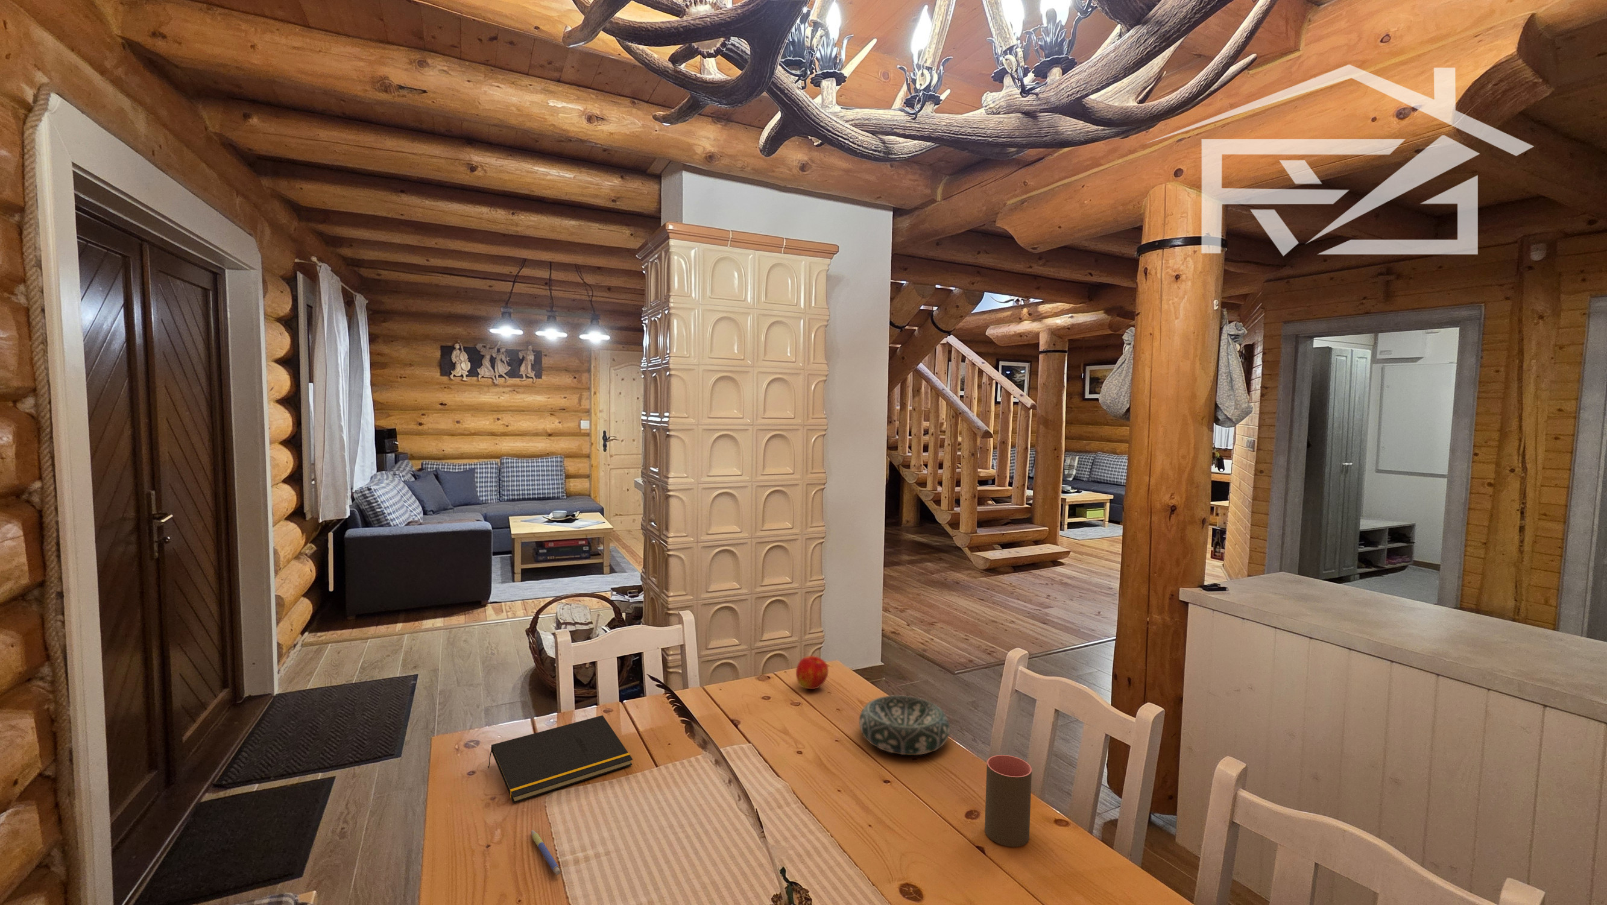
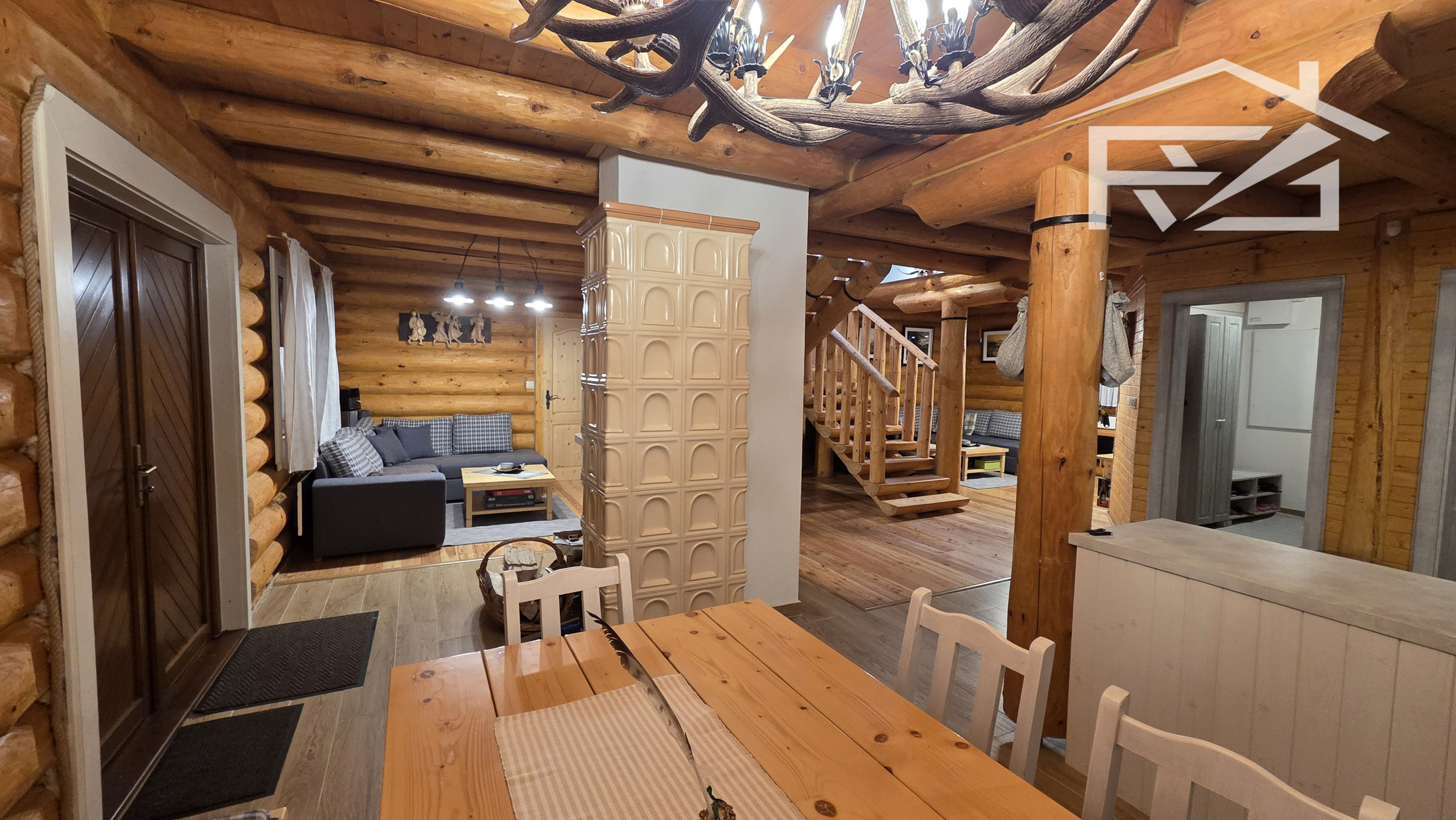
- cup [985,754,1032,848]
- notepad [487,714,634,803]
- decorative bowl [859,694,950,756]
- pen [531,830,561,875]
- apple [796,656,829,690]
